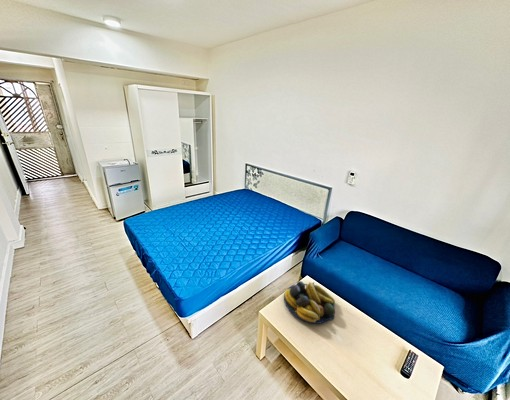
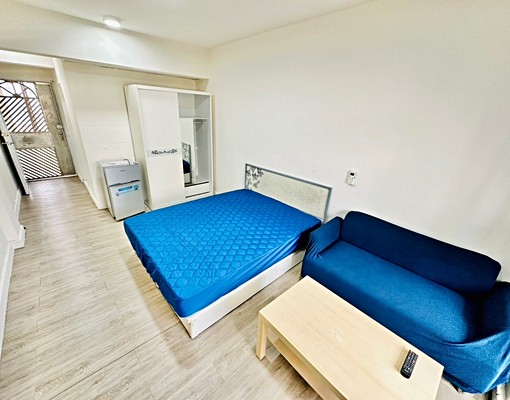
- fruit bowl [283,280,336,325]
